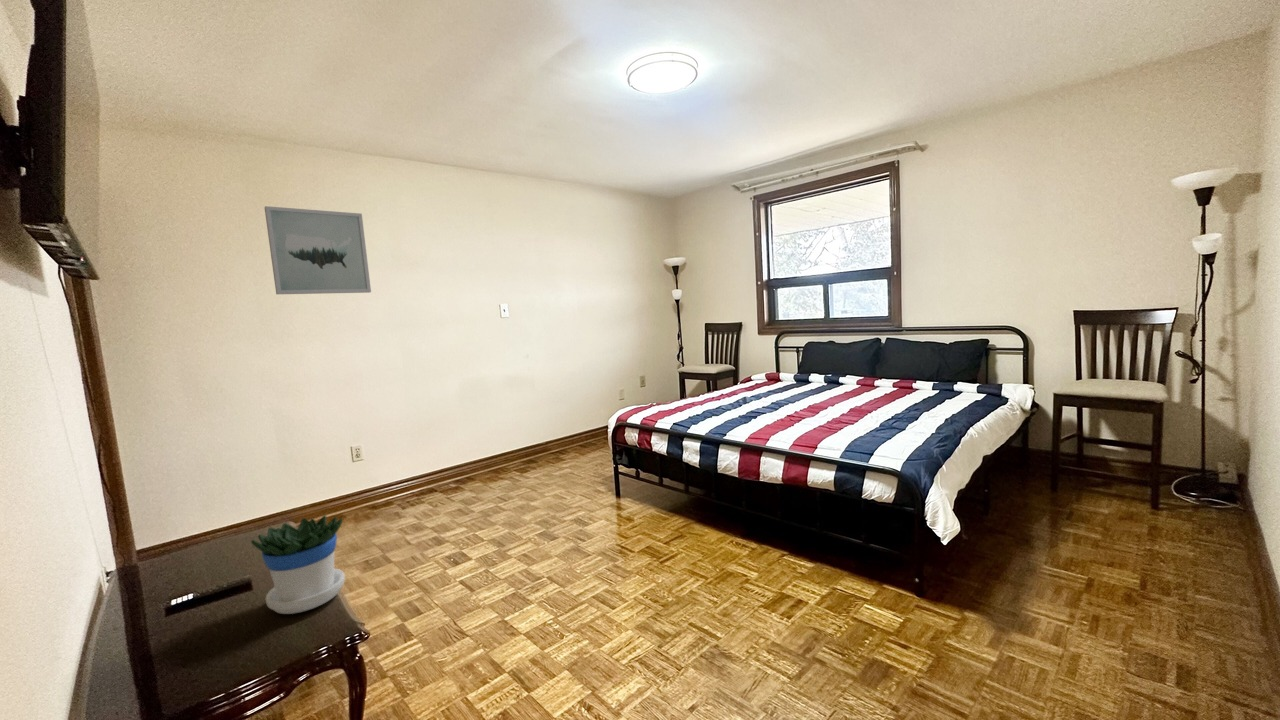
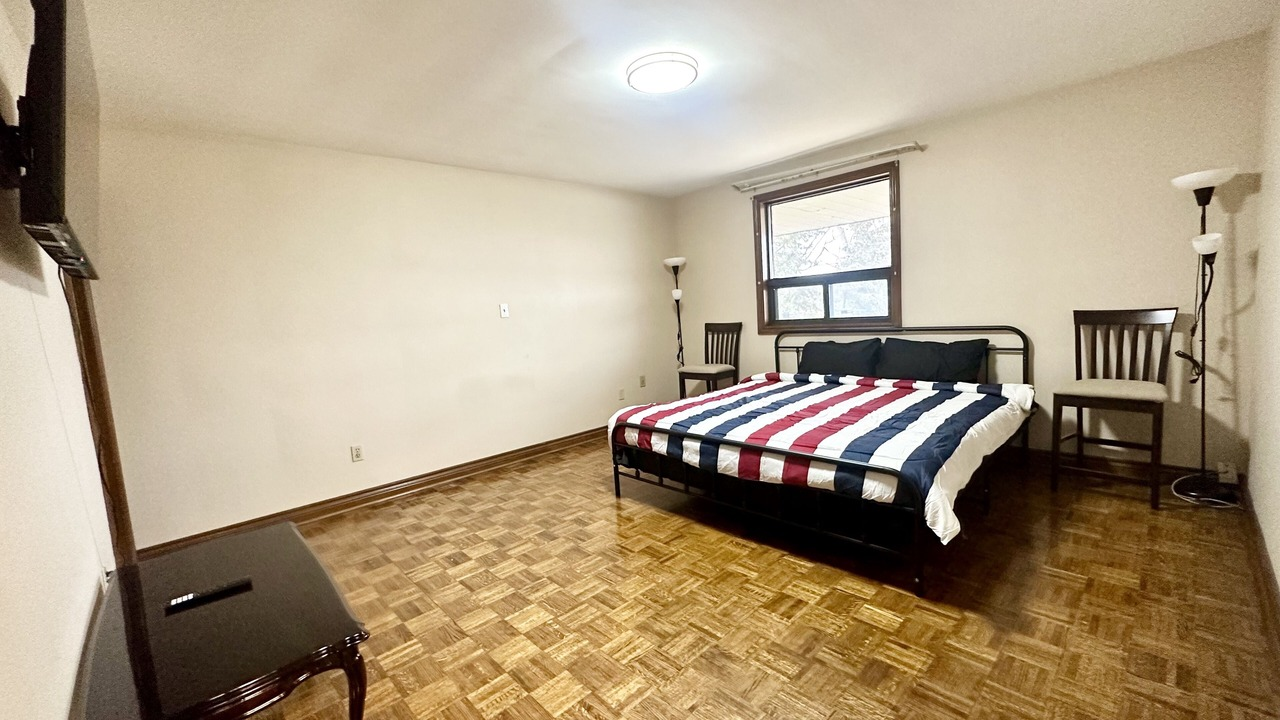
- wall art [264,205,372,295]
- flowerpot [250,514,346,615]
